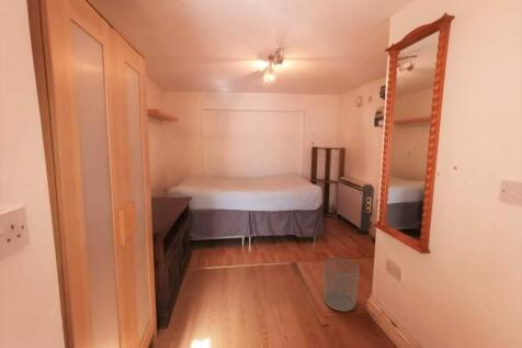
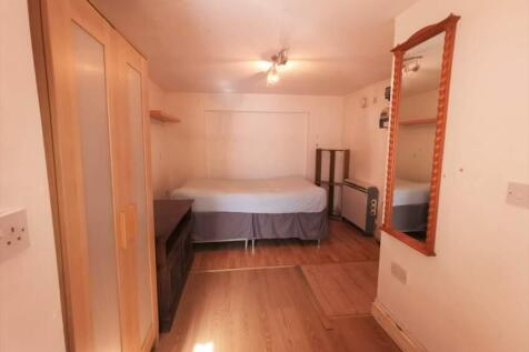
- waste bin [322,257,360,313]
